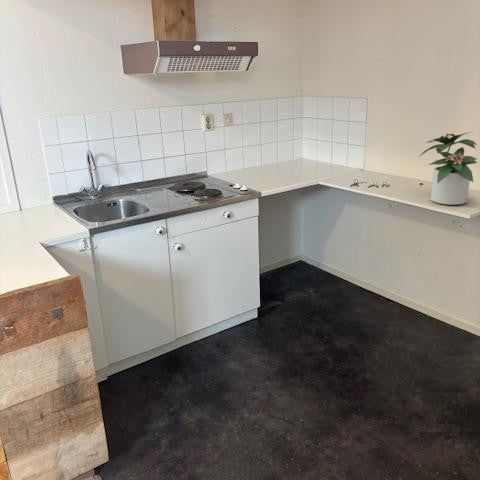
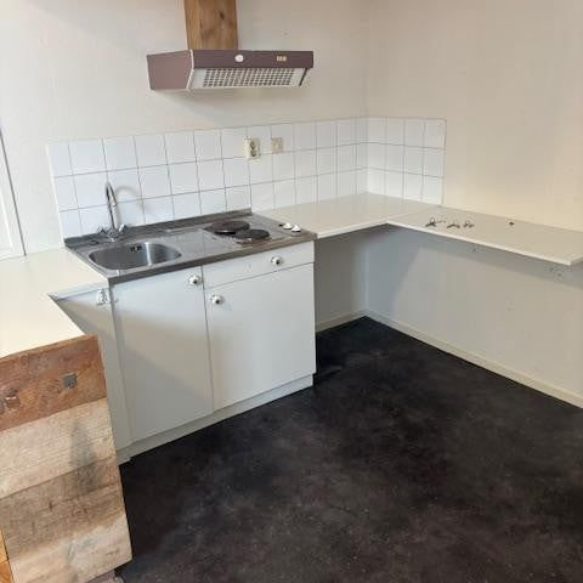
- potted plant [418,131,478,206]
